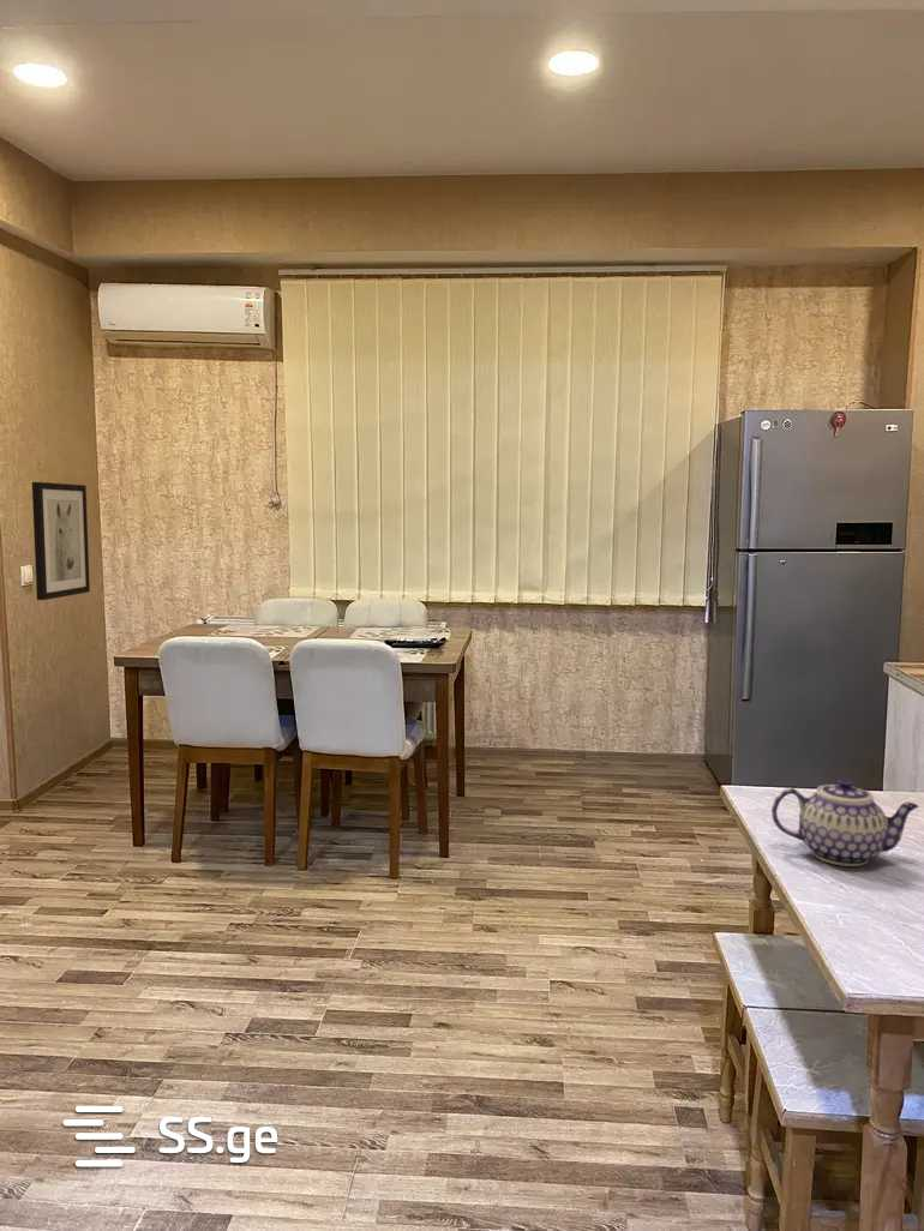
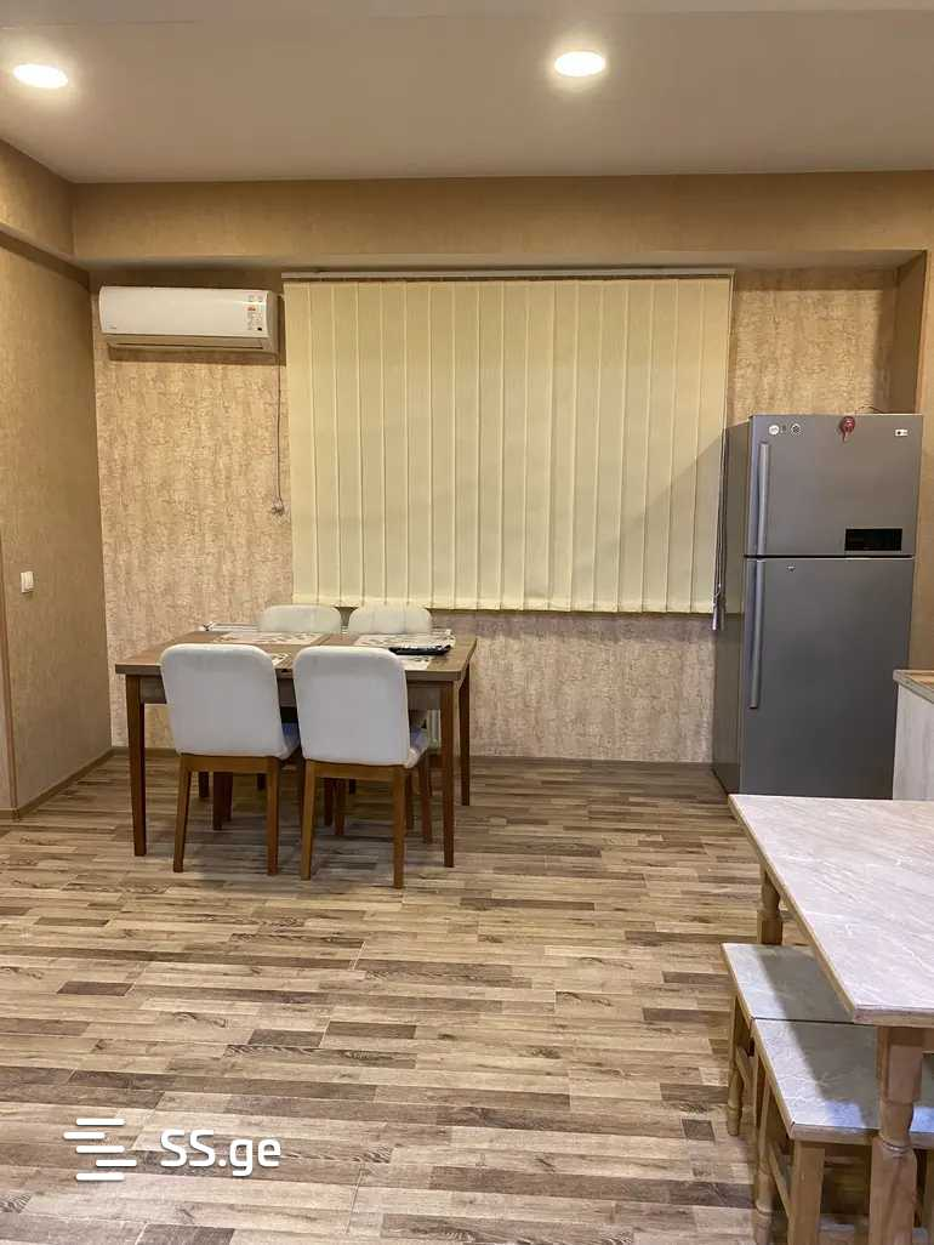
- teapot [770,776,920,867]
- wall art [31,481,91,601]
